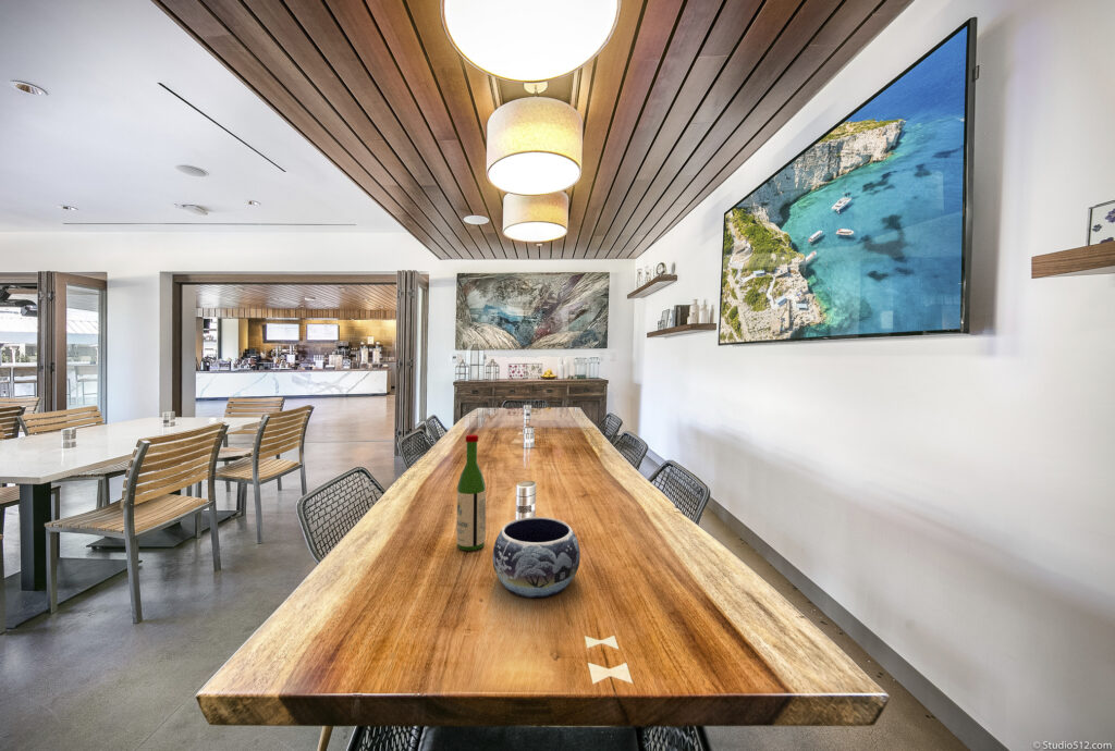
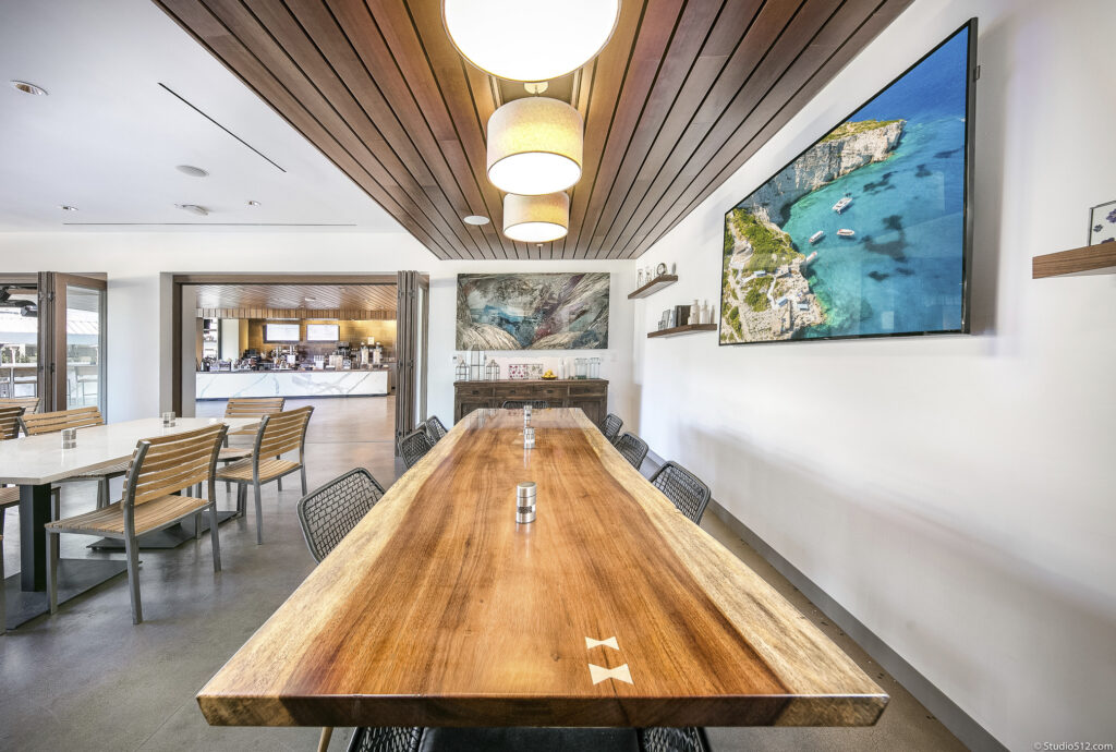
- decorative bowl [491,516,581,599]
- wine bottle [455,433,487,552]
